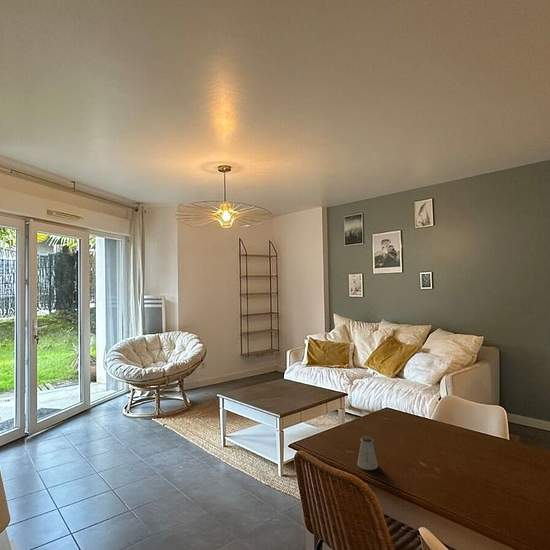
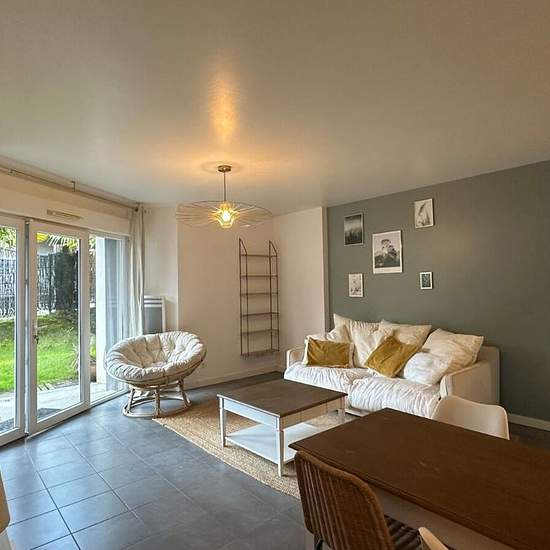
- saltshaker [356,435,379,471]
